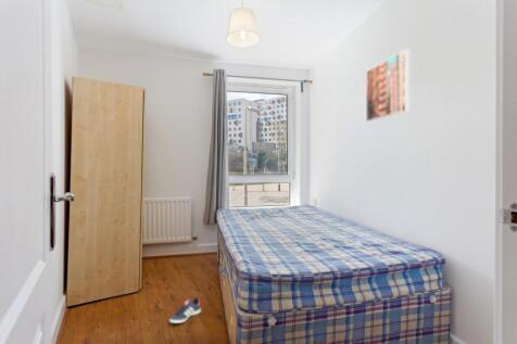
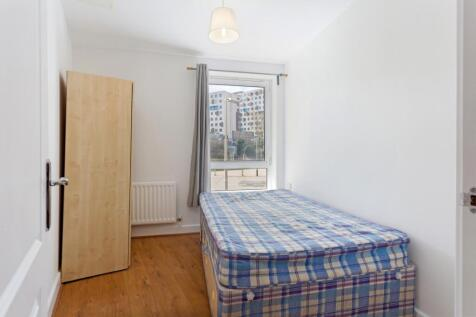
- sneaker [168,296,202,324]
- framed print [365,48,411,123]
